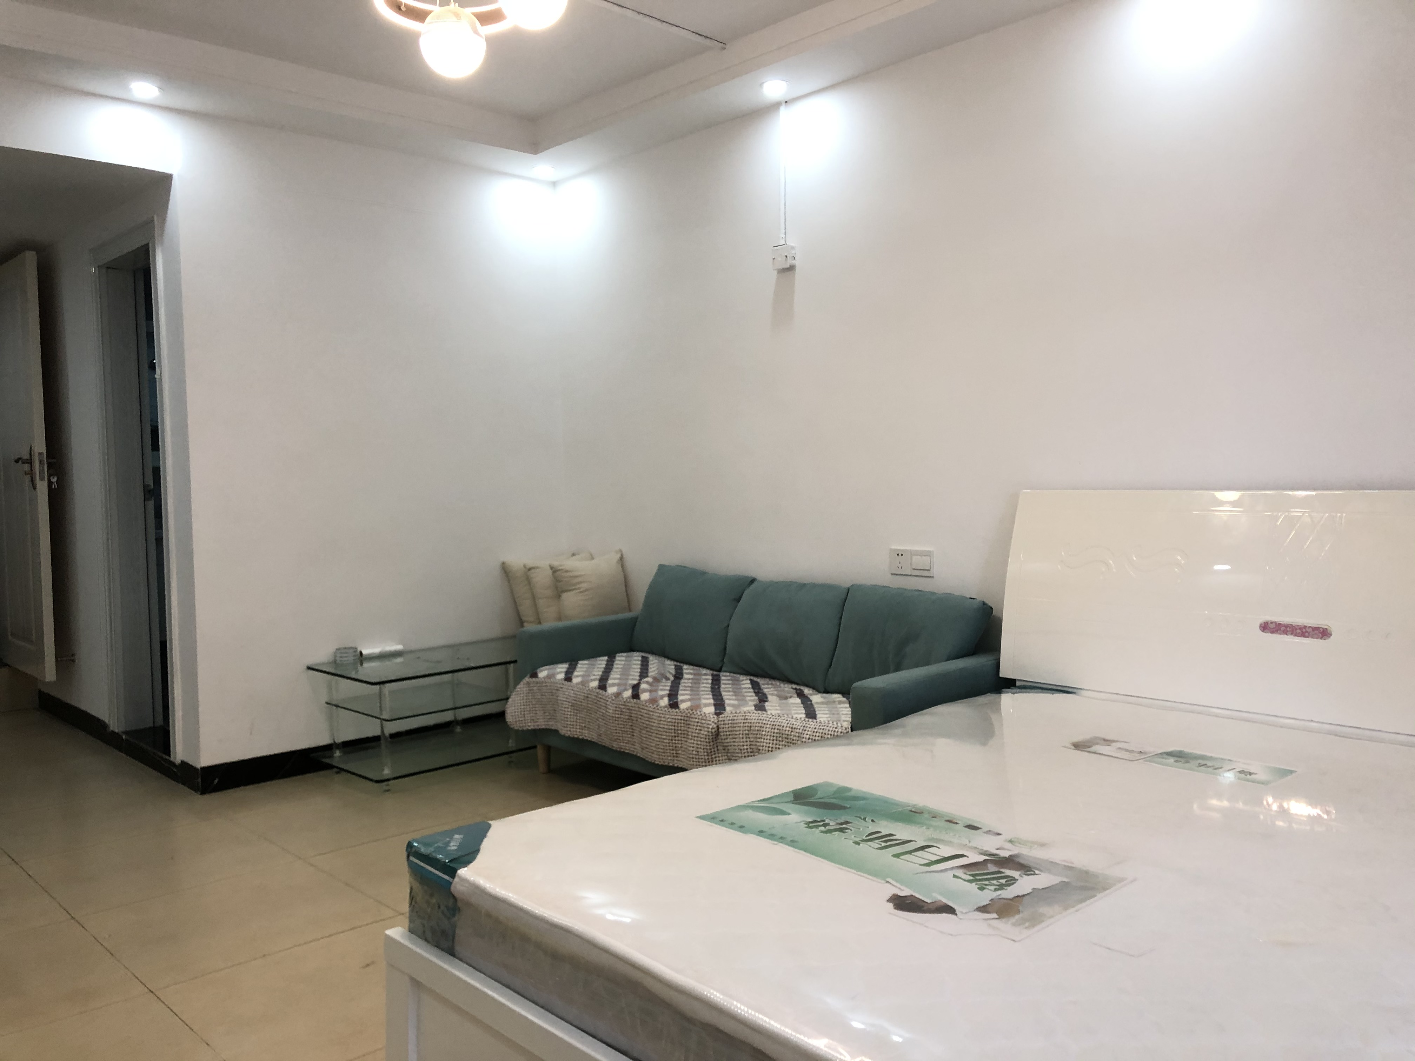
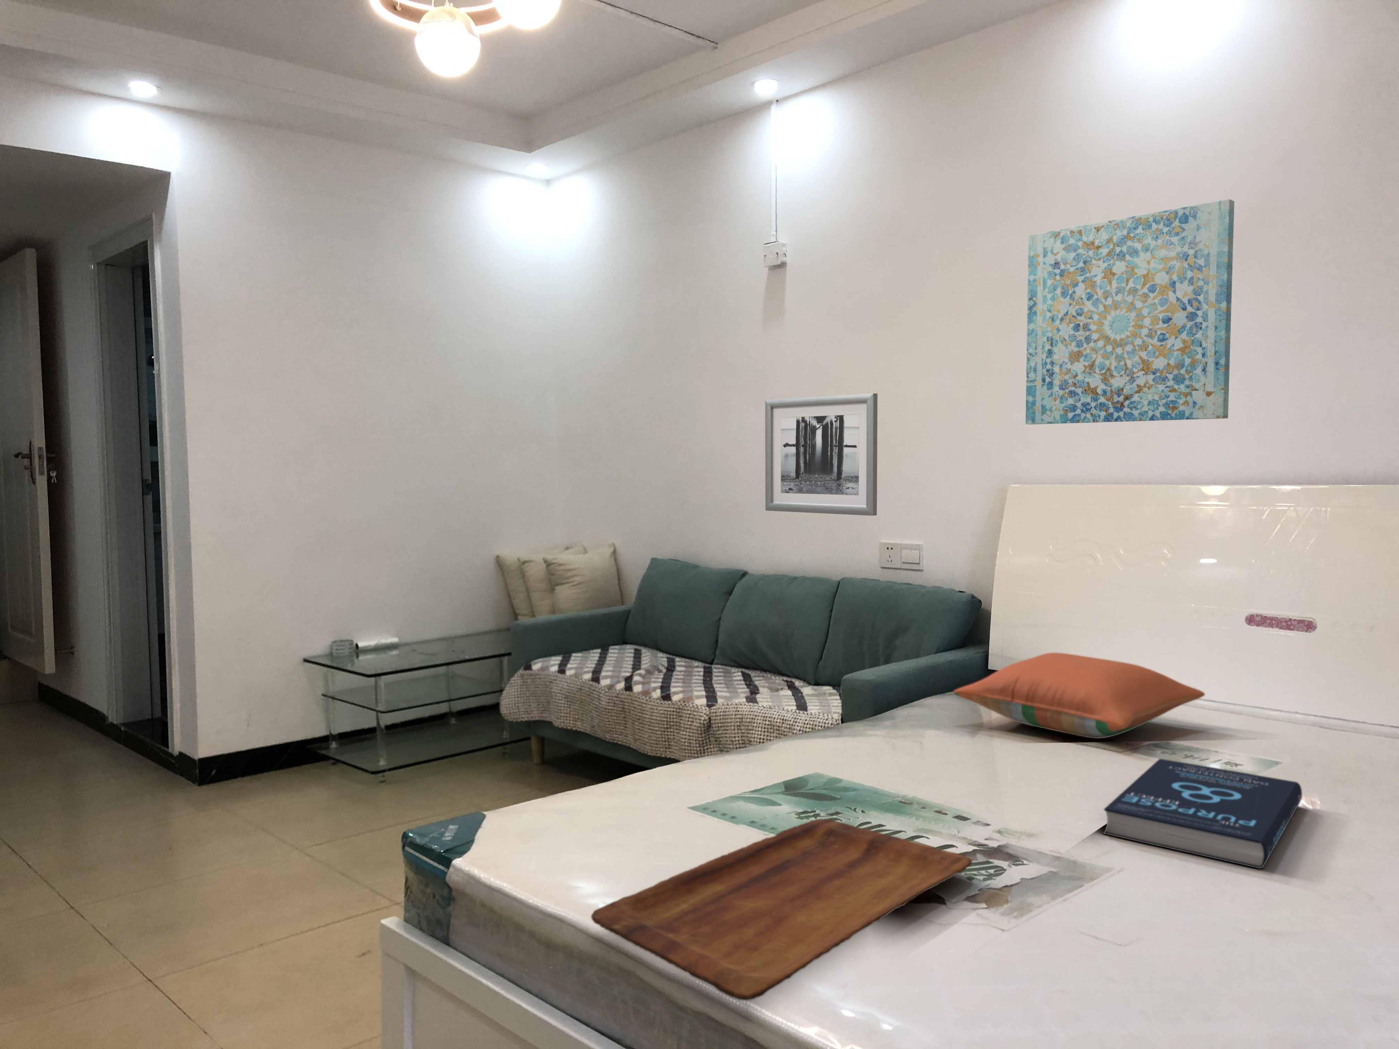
+ wall art [1026,198,1235,425]
+ tray [590,819,973,1002]
+ book [1103,758,1302,869]
+ pillow [953,652,1205,739]
+ wall art [764,393,878,516]
